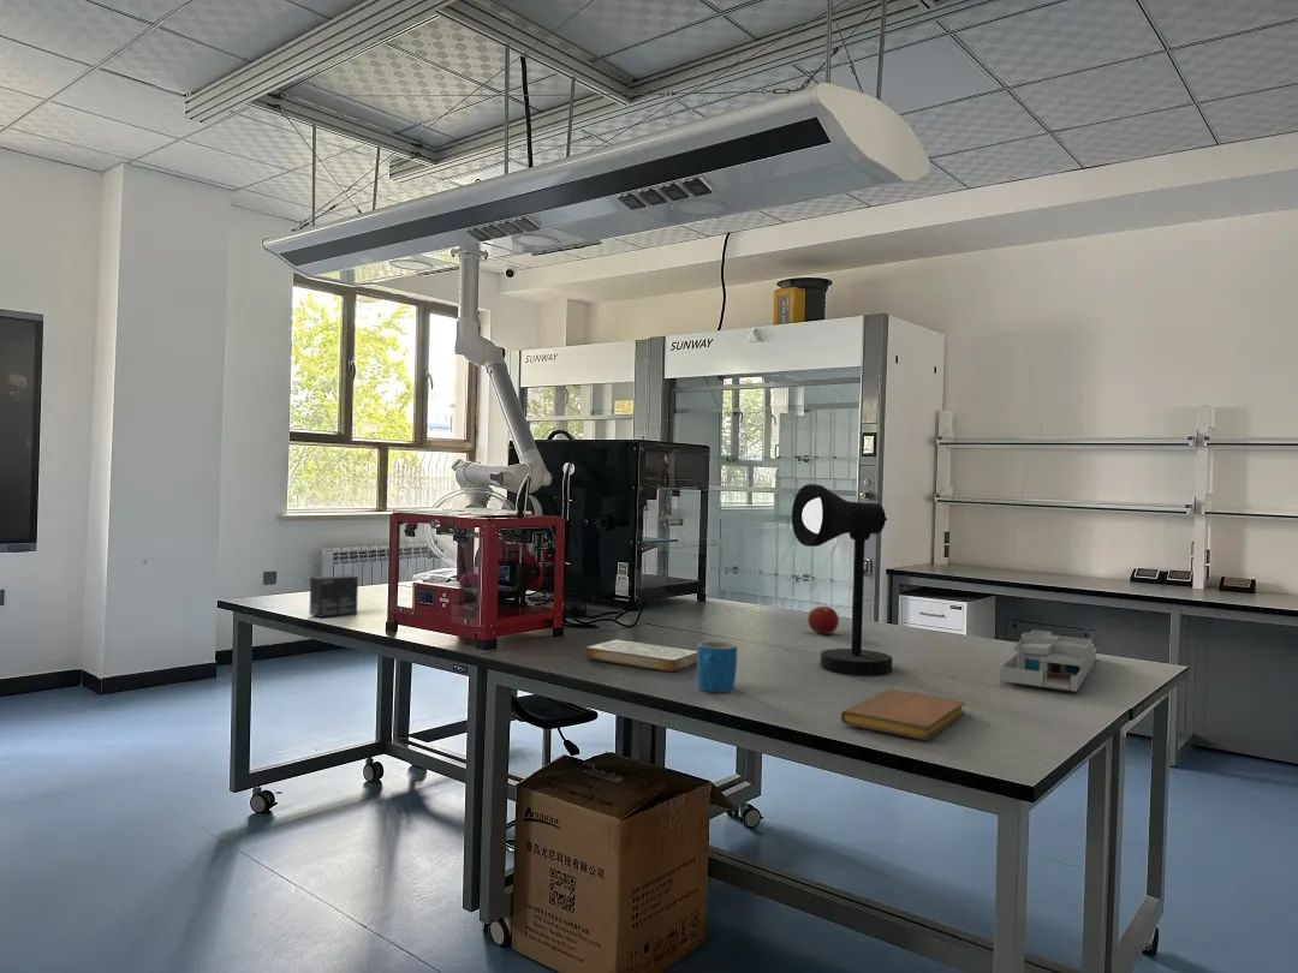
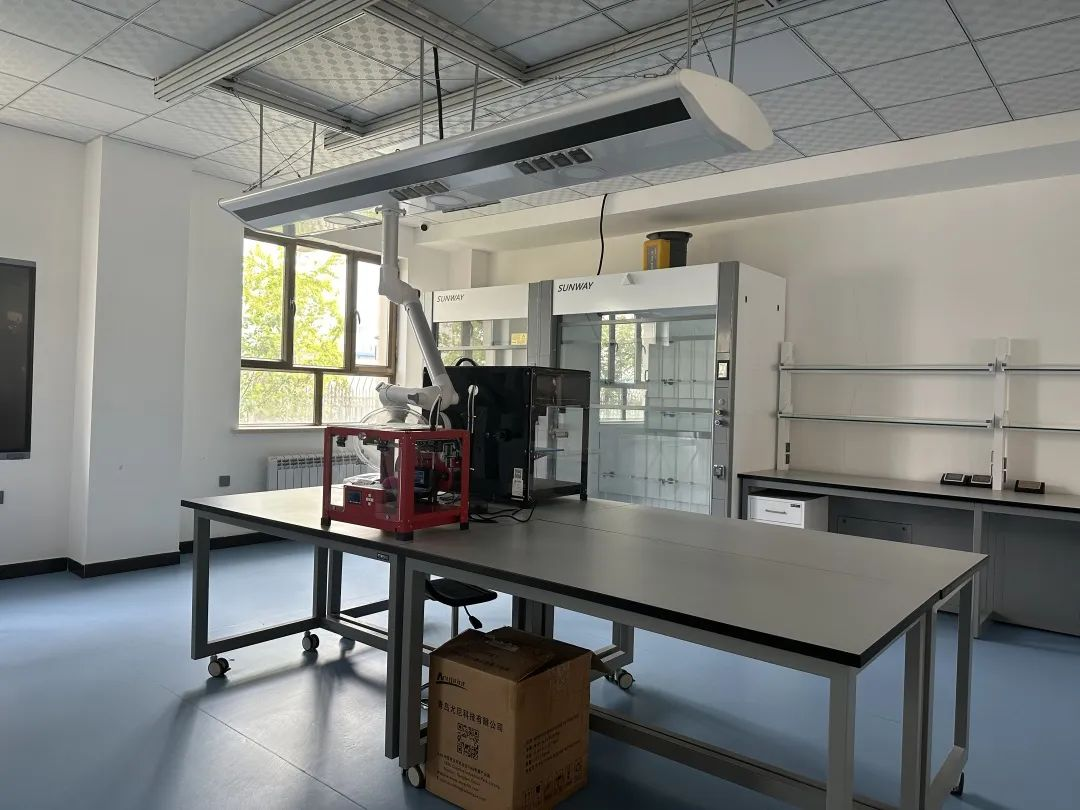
- desk lamp [791,483,893,676]
- small box [309,574,359,619]
- book [584,638,697,673]
- mug [696,640,738,693]
- desk organizer [999,629,1097,693]
- notebook [839,687,966,741]
- apple [806,605,840,635]
